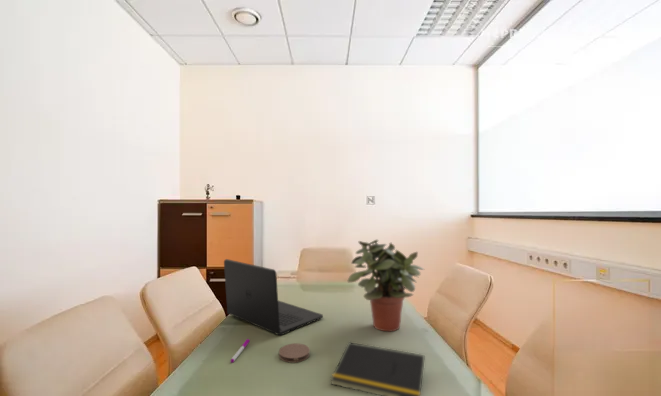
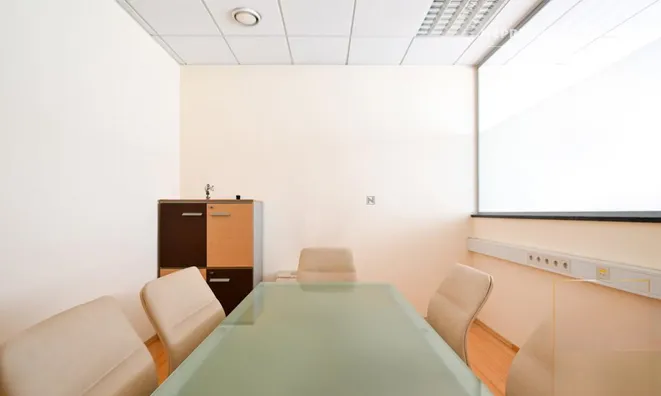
- laptop [223,258,324,336]
- coaster [278,342,311,364]
- potted plant [346,239,425,332]
- notepad [330,341,426,396]
- pen [229,338,251,364]
